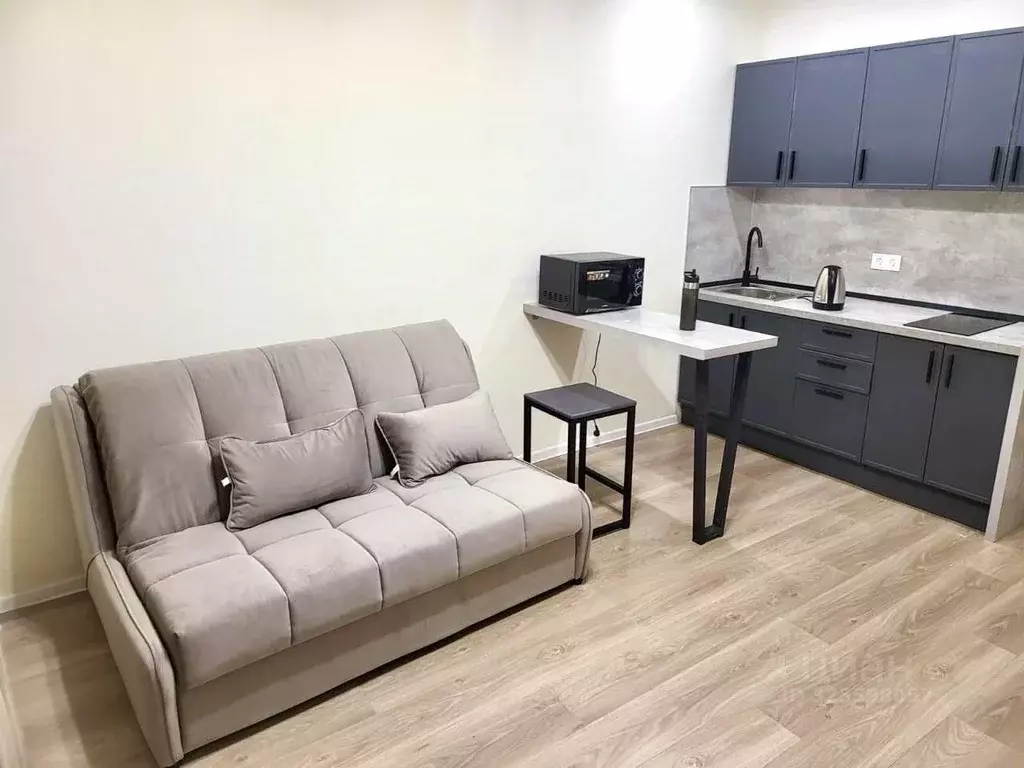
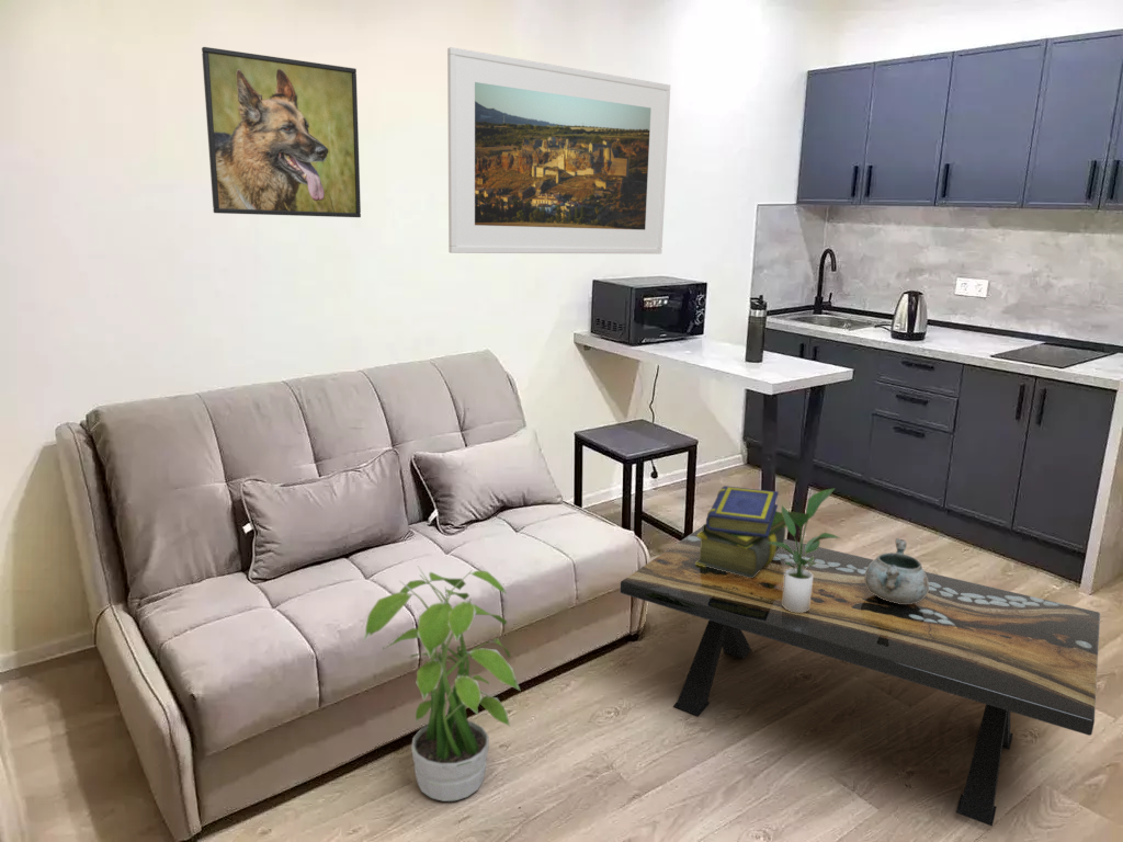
+ coffee table [620,525,1101,828]
+ decorative bowl [865,537,929,604]
+ stack of books [695,485,786,578]
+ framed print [201,46,362,218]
+ potted plant [362,566,521,803]
+ potted plant [767,487,842,613]
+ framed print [446,46,671,254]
